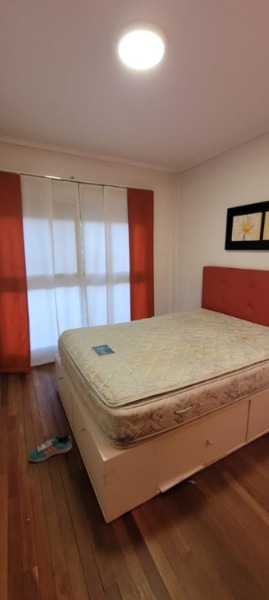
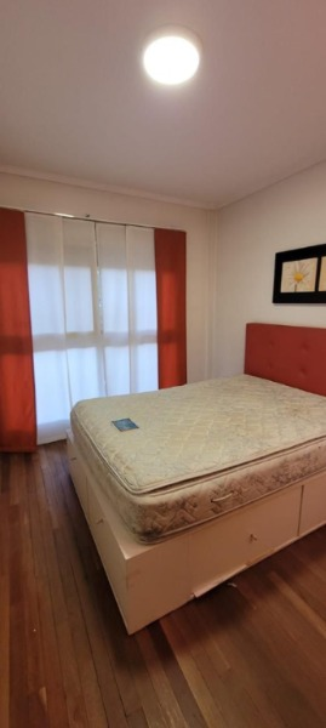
- sneaker [28,433,73,463]
